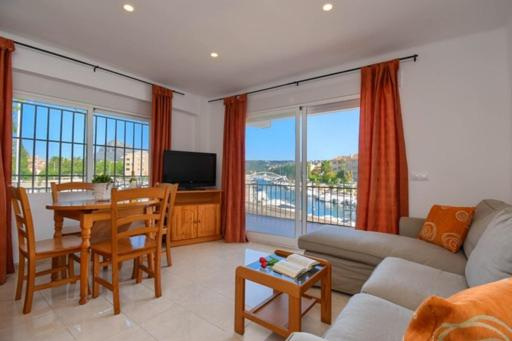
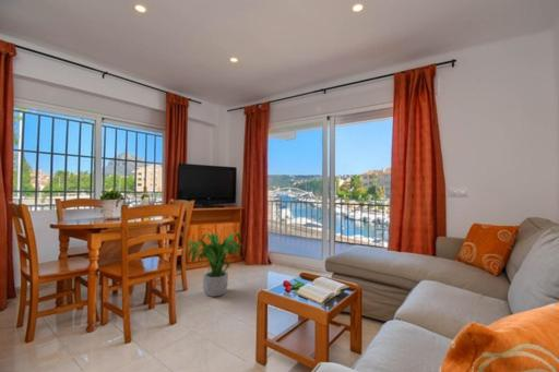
+ potted plant [185,232,247,298]
